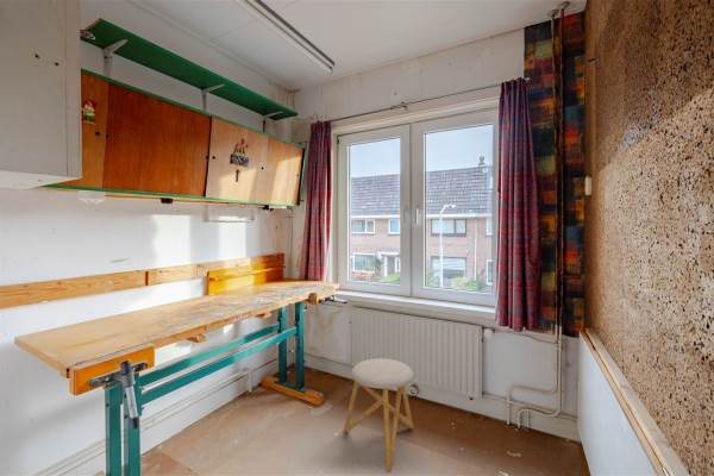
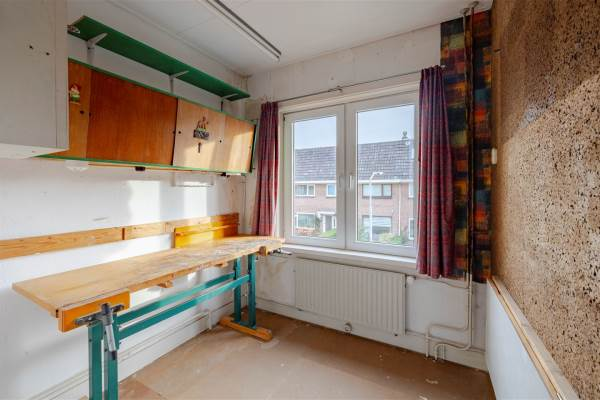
- stool [343,357,415,474]
